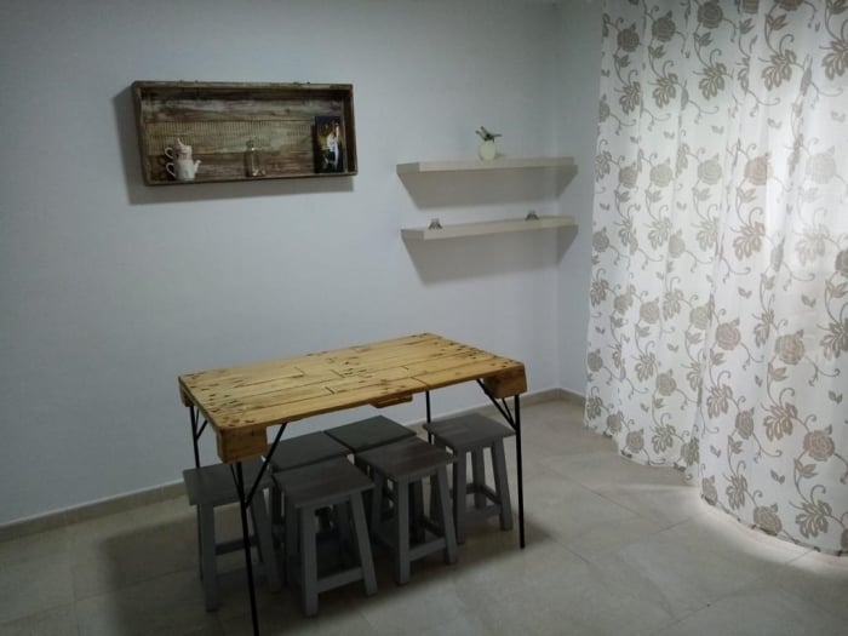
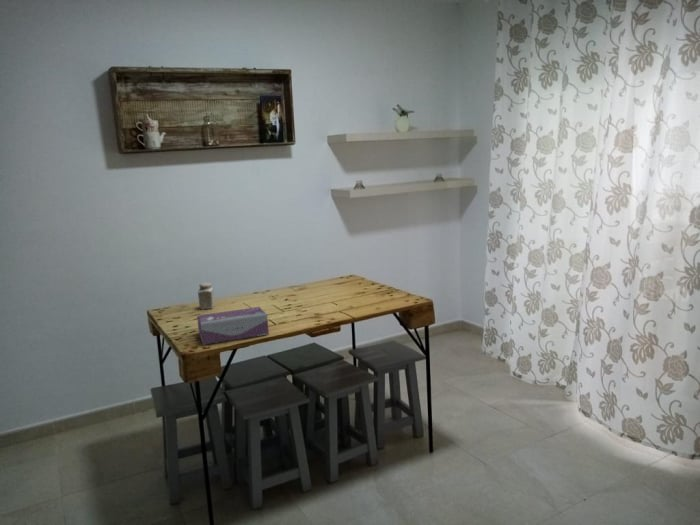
+ tissue box [196,306,270,346]
+ salt shaker [197,282,216,310]
